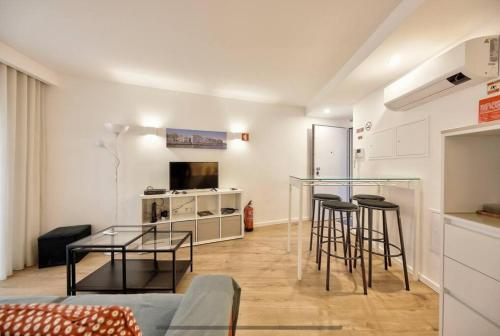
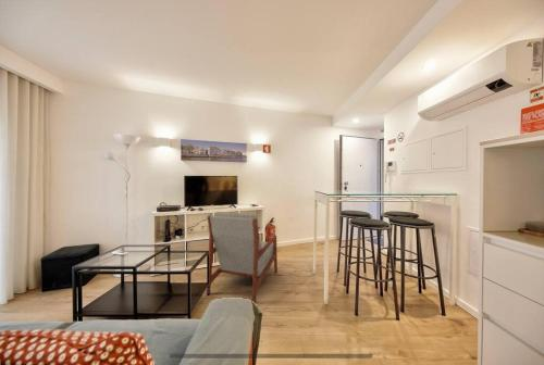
+ armchair [206,211,279,304]
